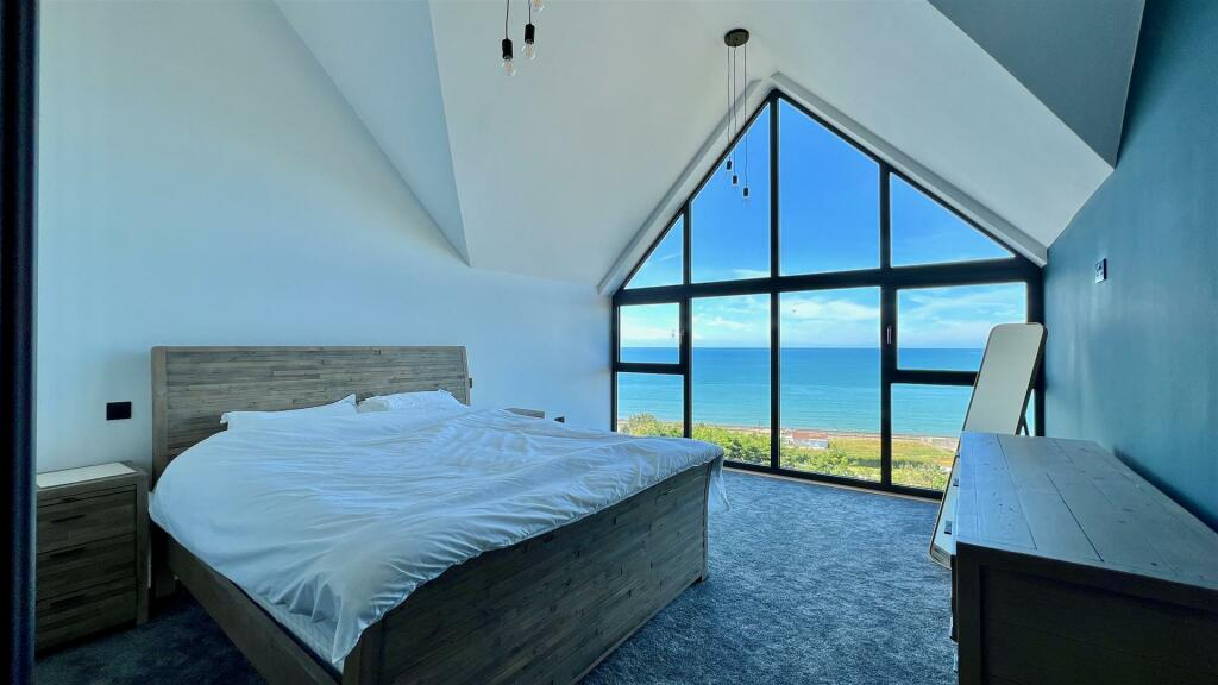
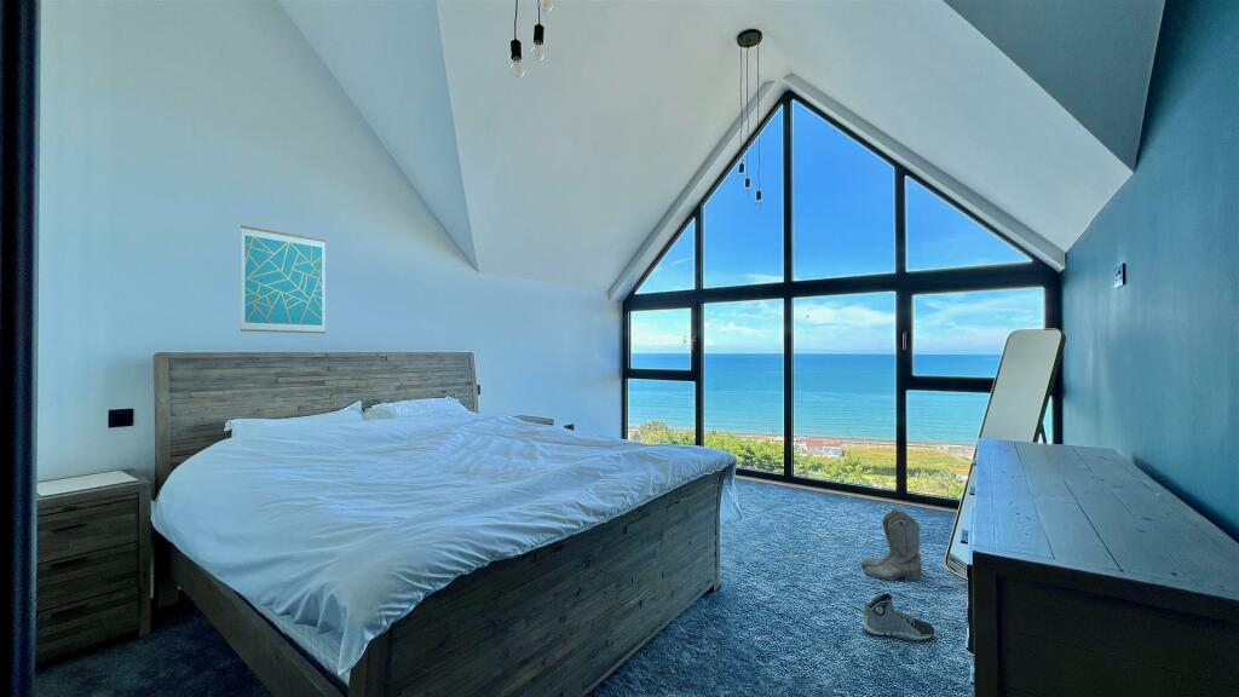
+ wall art [240,224,327,335]
+ sneaker [860,592,935,643]
+ boots [860,507,923,582]
